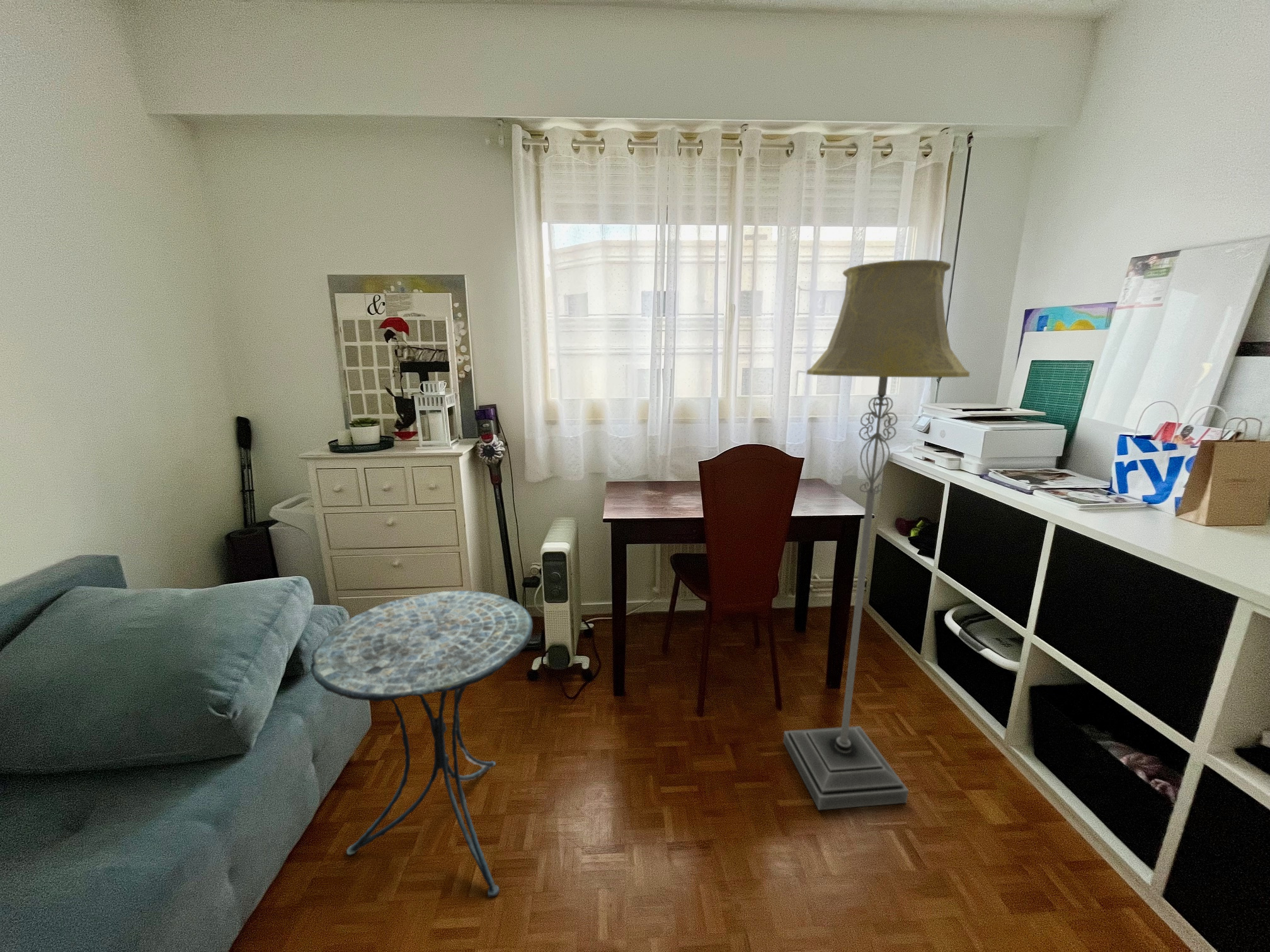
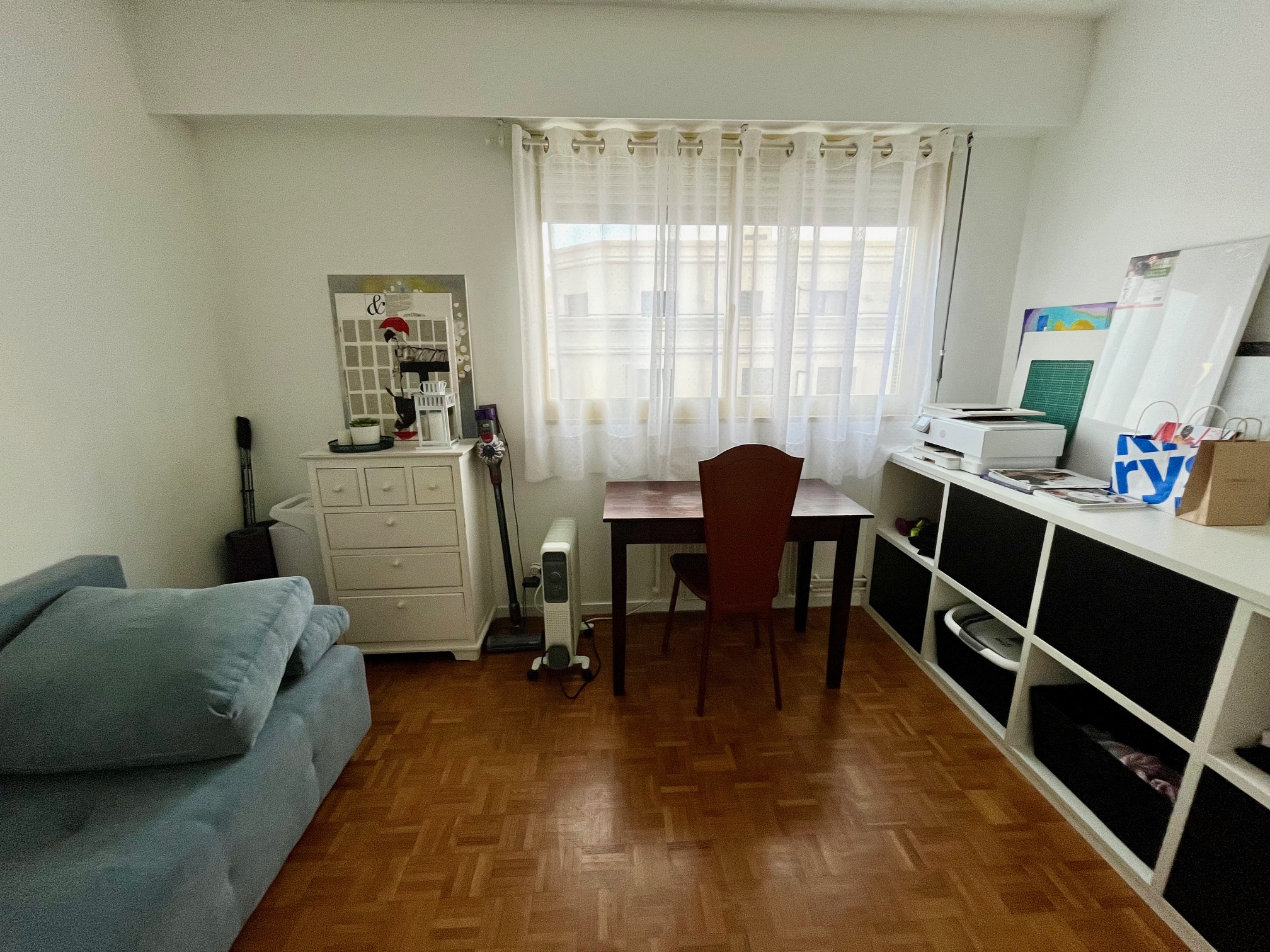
- side table [311,590,534,898]
- floor lamp [783,259,970,811]
